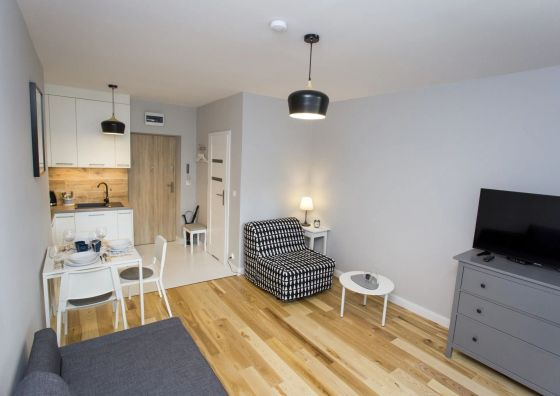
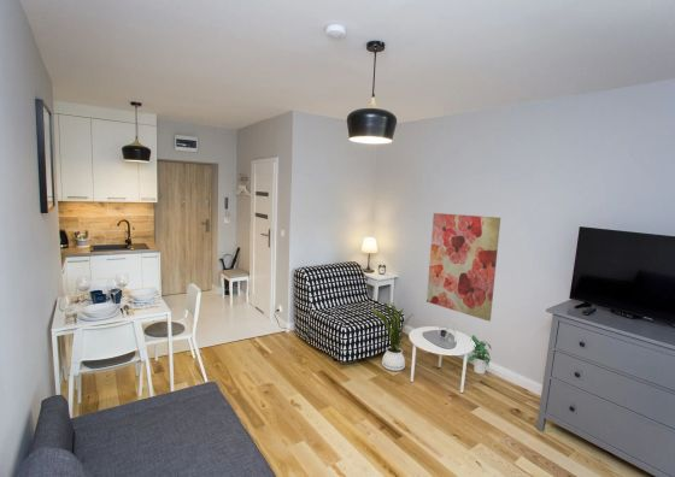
+ potted plant [468,334,492,376]
+ wall art [425,212,501,323]
+ house plant [371,301,413,372]
